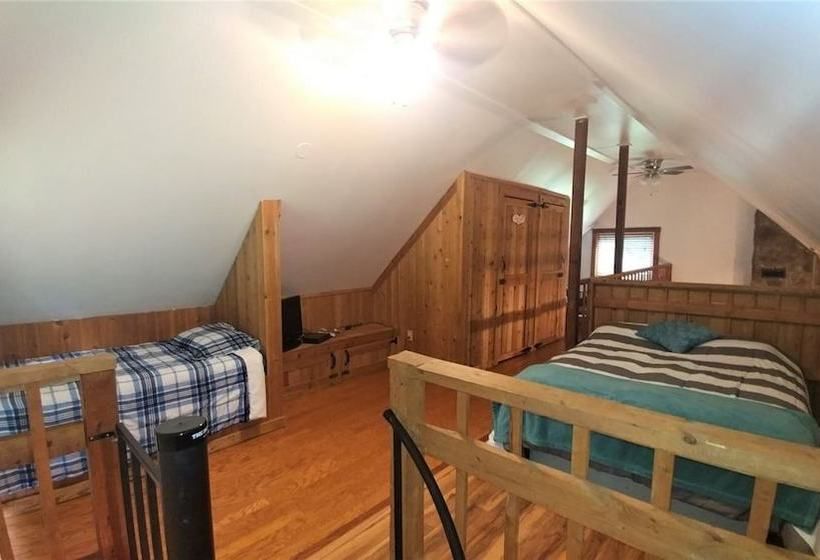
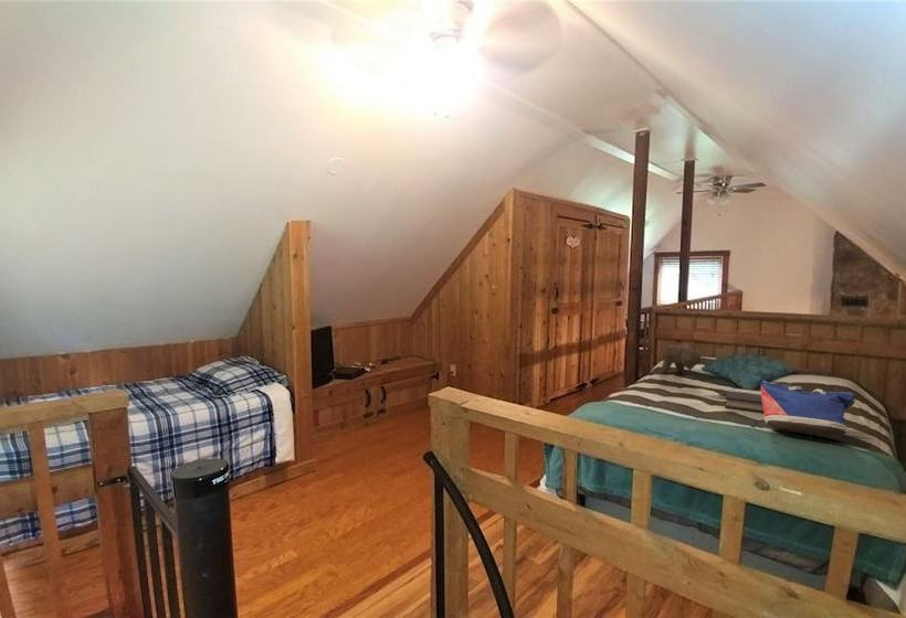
+ tote bag [760,380,857,438]
+ book [724,390,765,414]
+ teddy bear [660,344,707,374]
